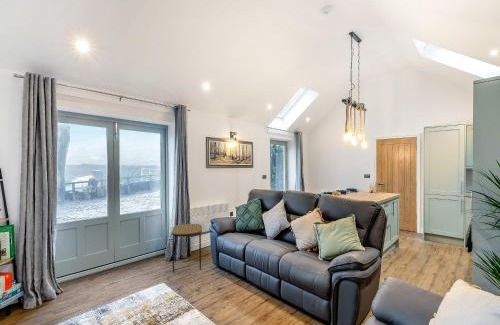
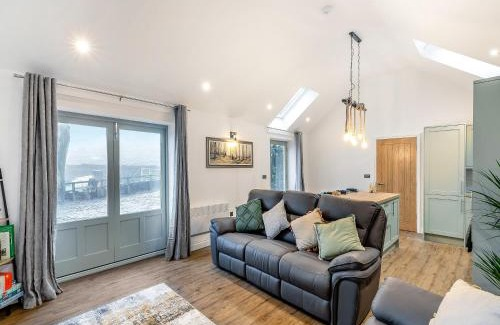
- side table [170,223,203,273]
